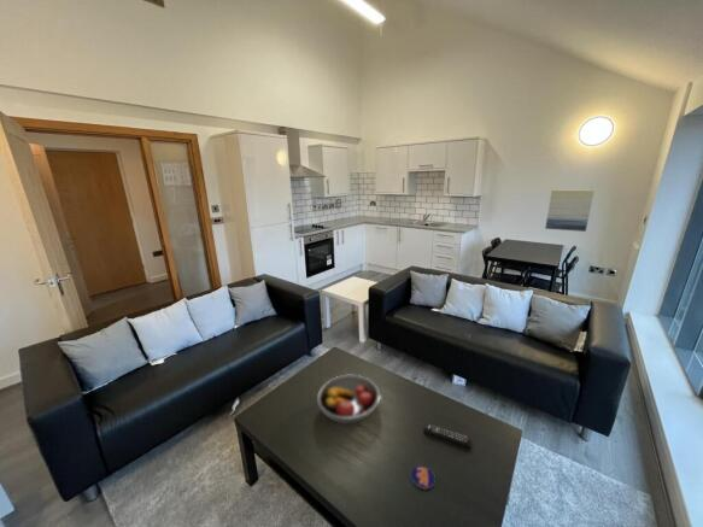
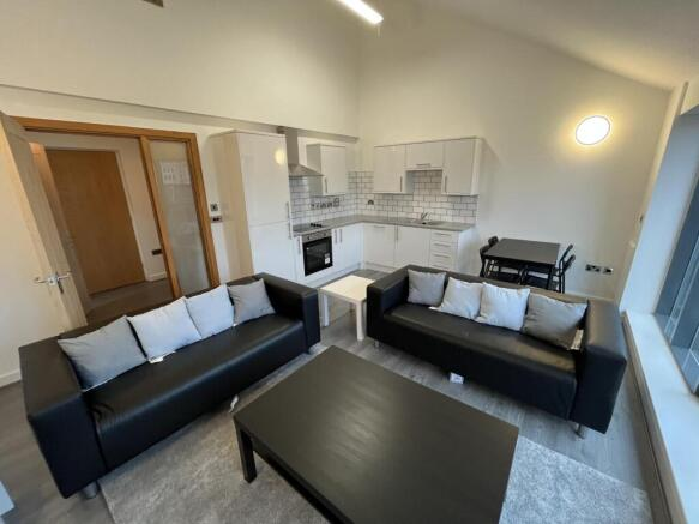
- fruit bowl [316,374,382,424]
- coaster [410,464,437,490]
- remote control [422,422,473,449]
- wall art [544,189,596,233]
